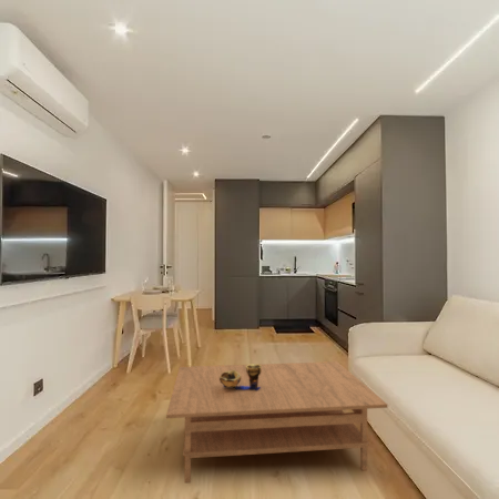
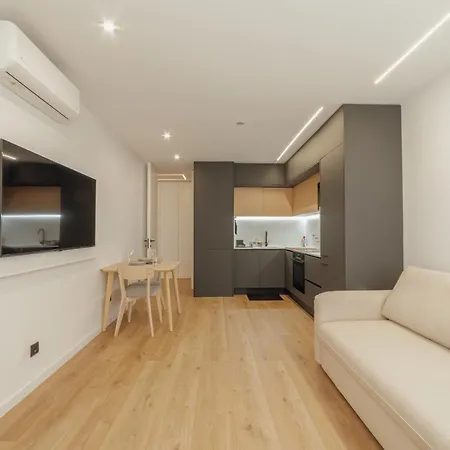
- decorative bowl [220,363,262,390]
- coffee table [165,360,389,485]
